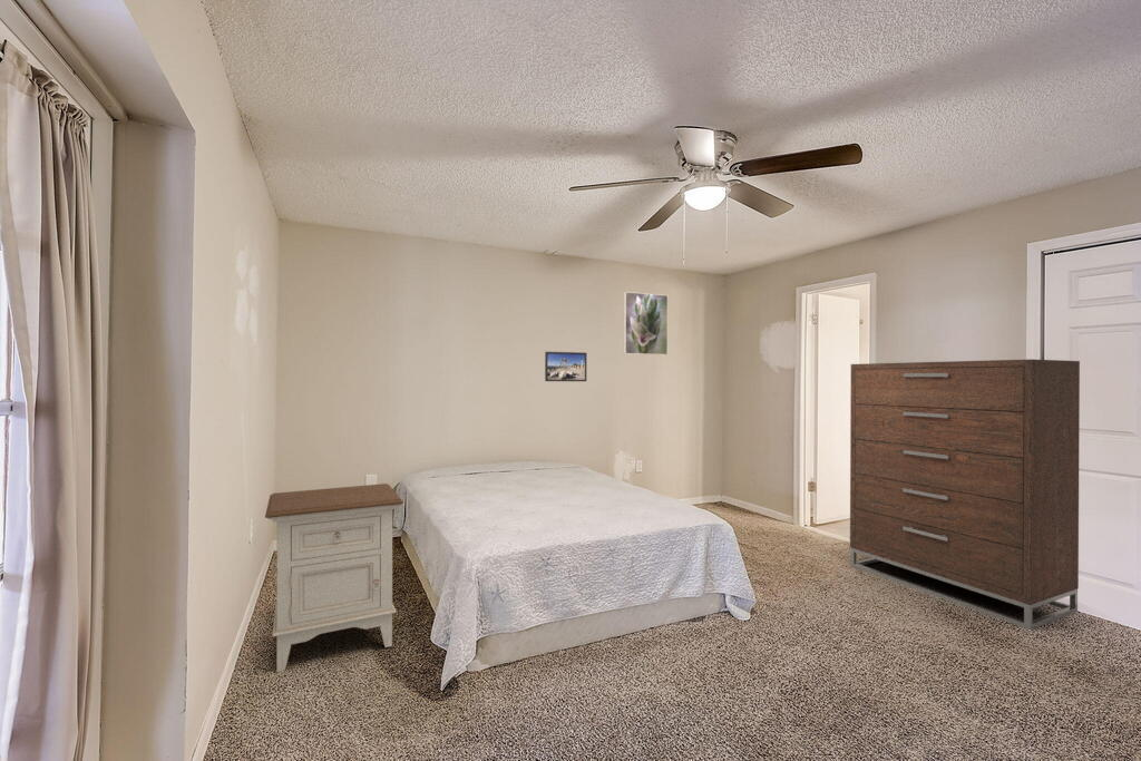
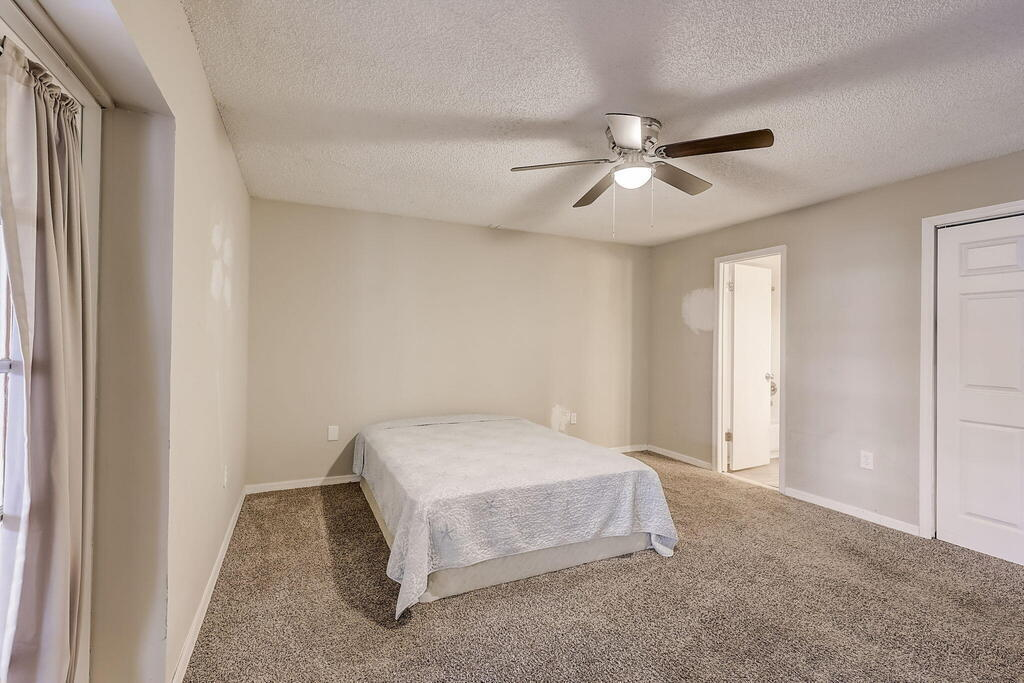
- dresser [849,358,1081,631]
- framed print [544,351,588,382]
- nightstand [264,482,404,673]
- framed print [623,291,669,357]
